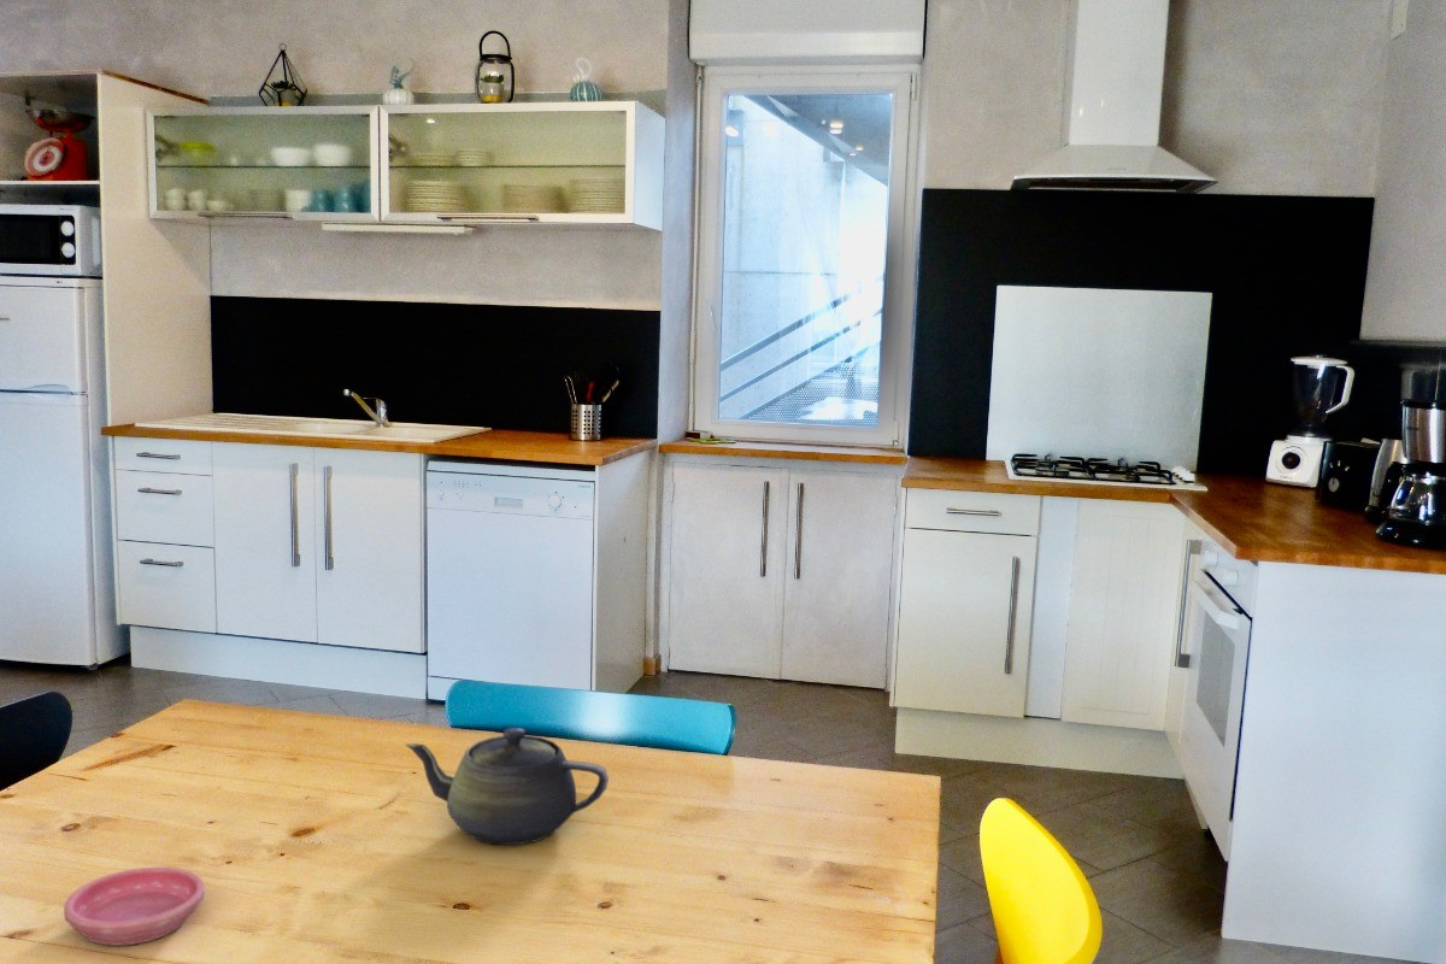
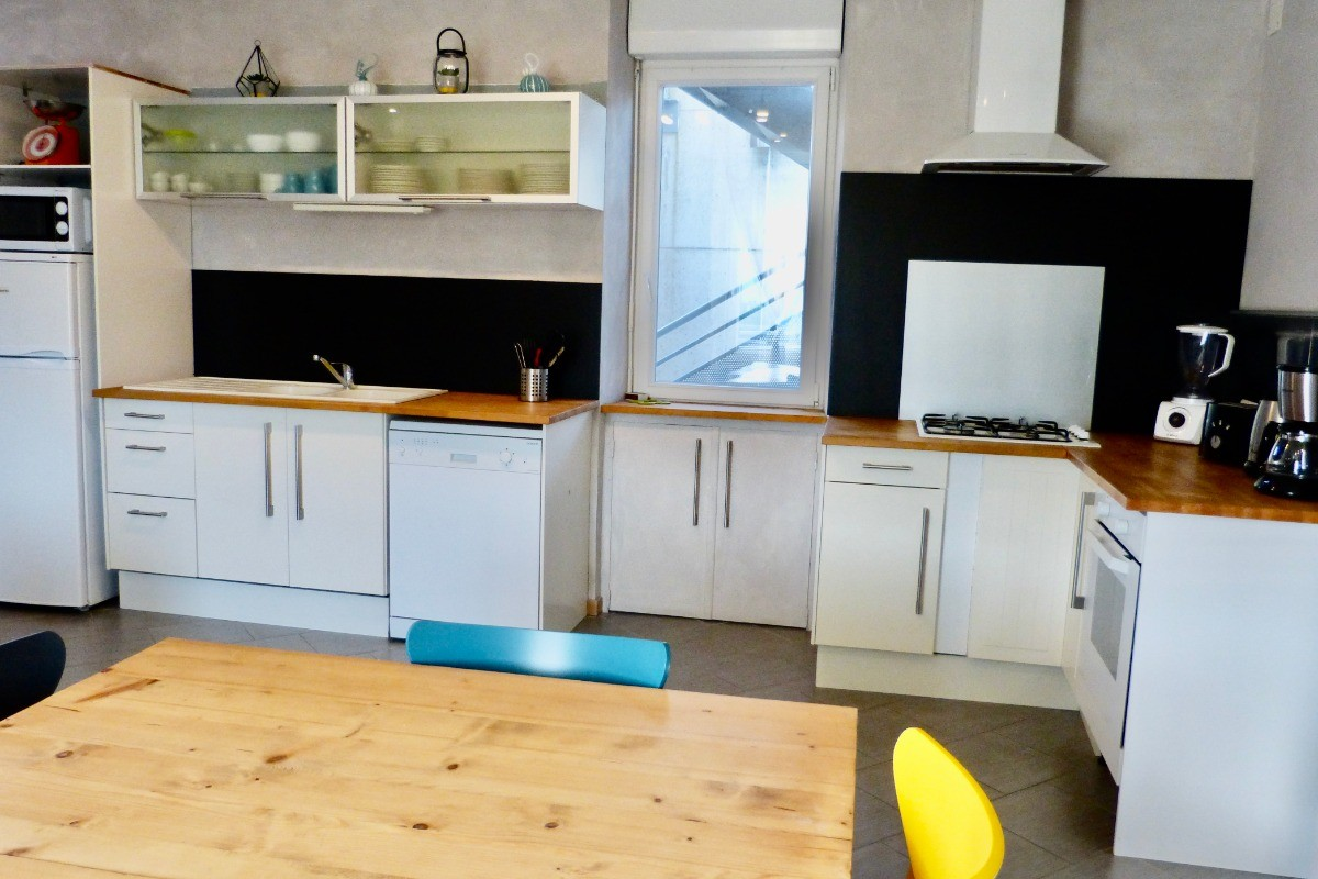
- teapot [405,727,610,846]
- saucer [63,866,206,947]
